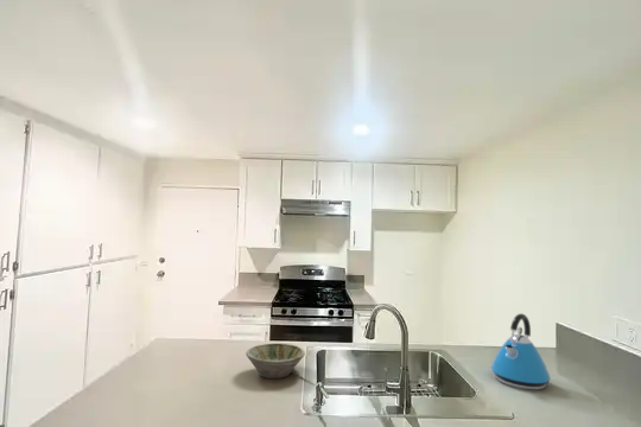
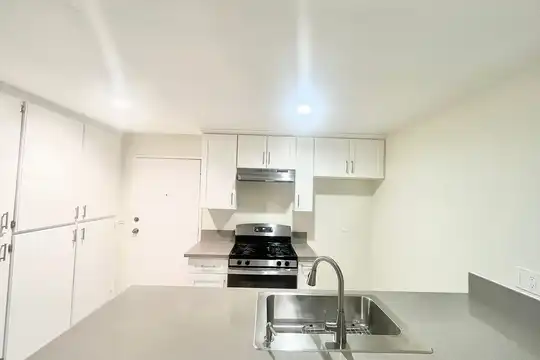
- kettle [490,312,552,391]
- bowl [245,343,306,380]
